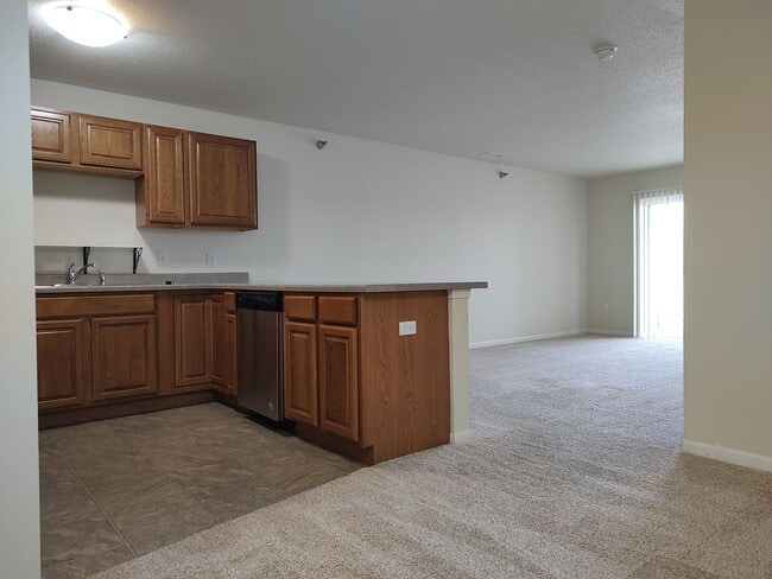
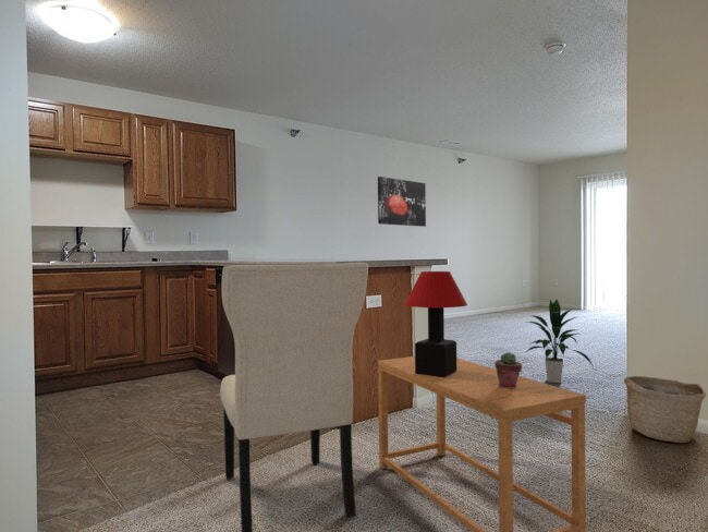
+ potted succulent [493,351,523,388]
+ indoor plant [524,298,594,384]
+ side table [377,355,587,532]
+ table lamp [404,270,468,377]
+ wall art [377,176,427,228]
+ basket [623,375,707,444]
+ chair [219,262,369,532]
